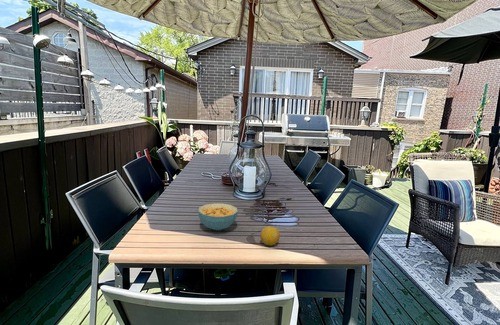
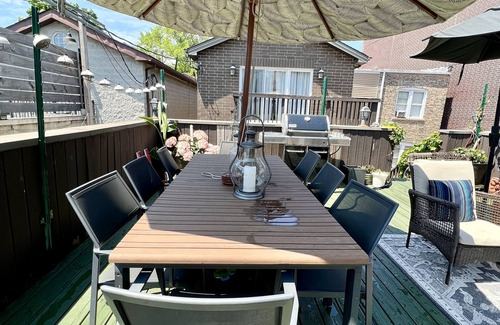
- cereal bowl [197,202,239,231]
- fruit [260,225,281,246]
